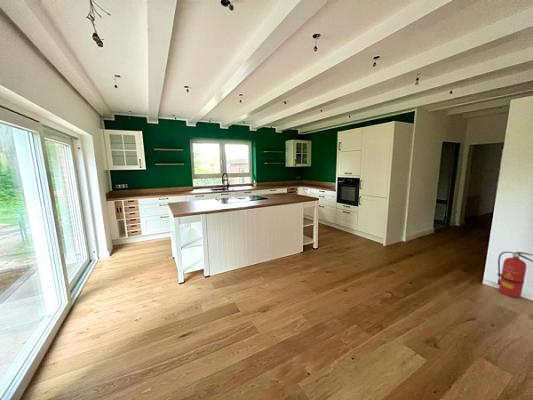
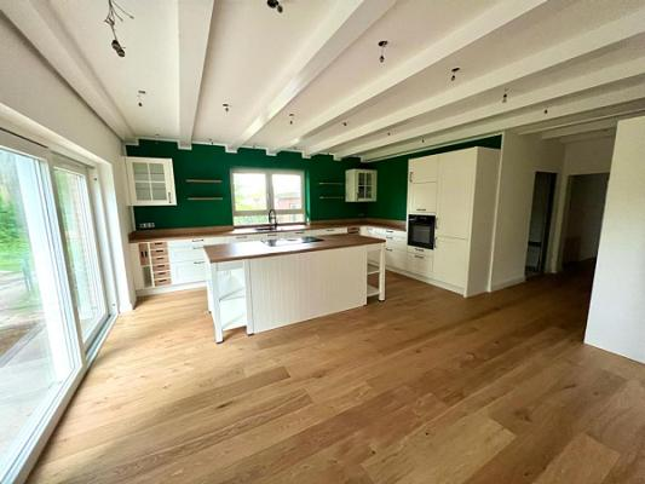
- fire extinguisher [496,251,533,298]
